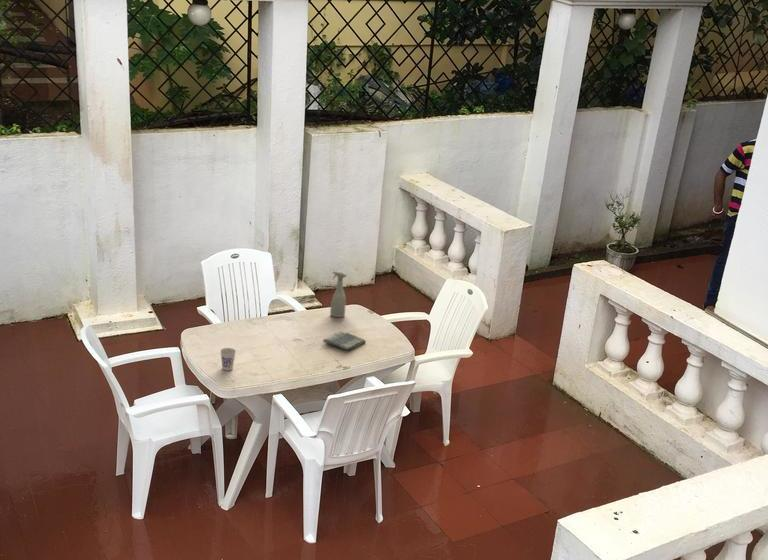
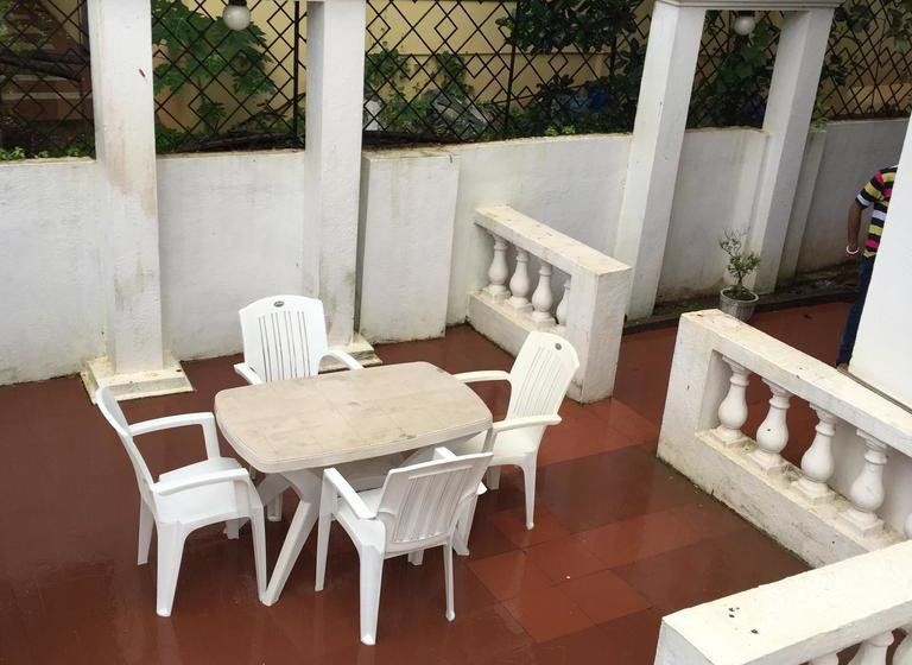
- cup [219,347,237,372]
- spray bottle [329,270,348,318]
- dish towel [322,330,367,351]
